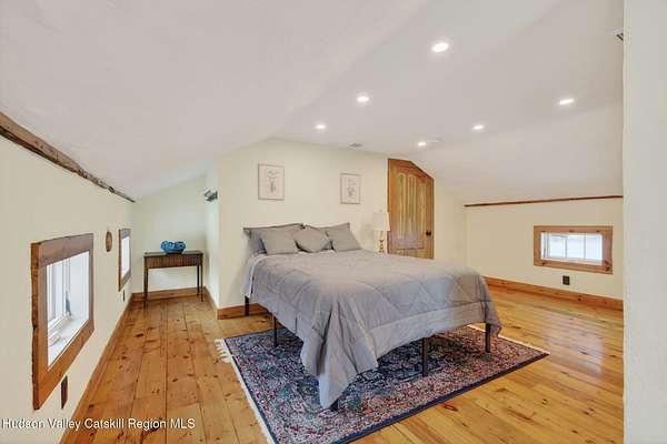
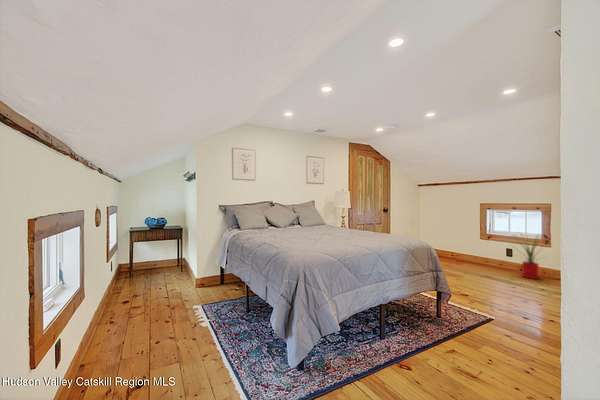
+ house plant [509,230,549,280]
